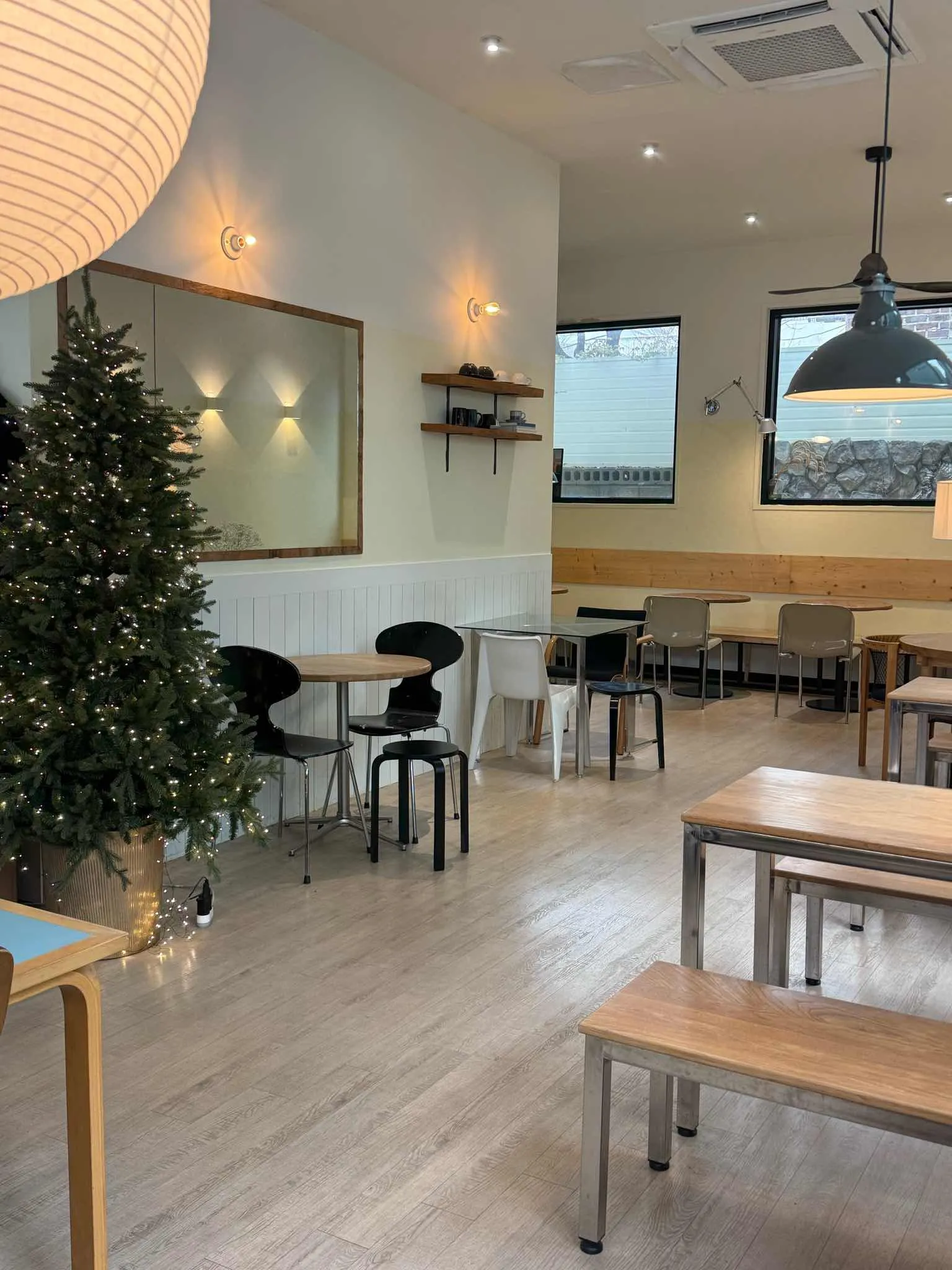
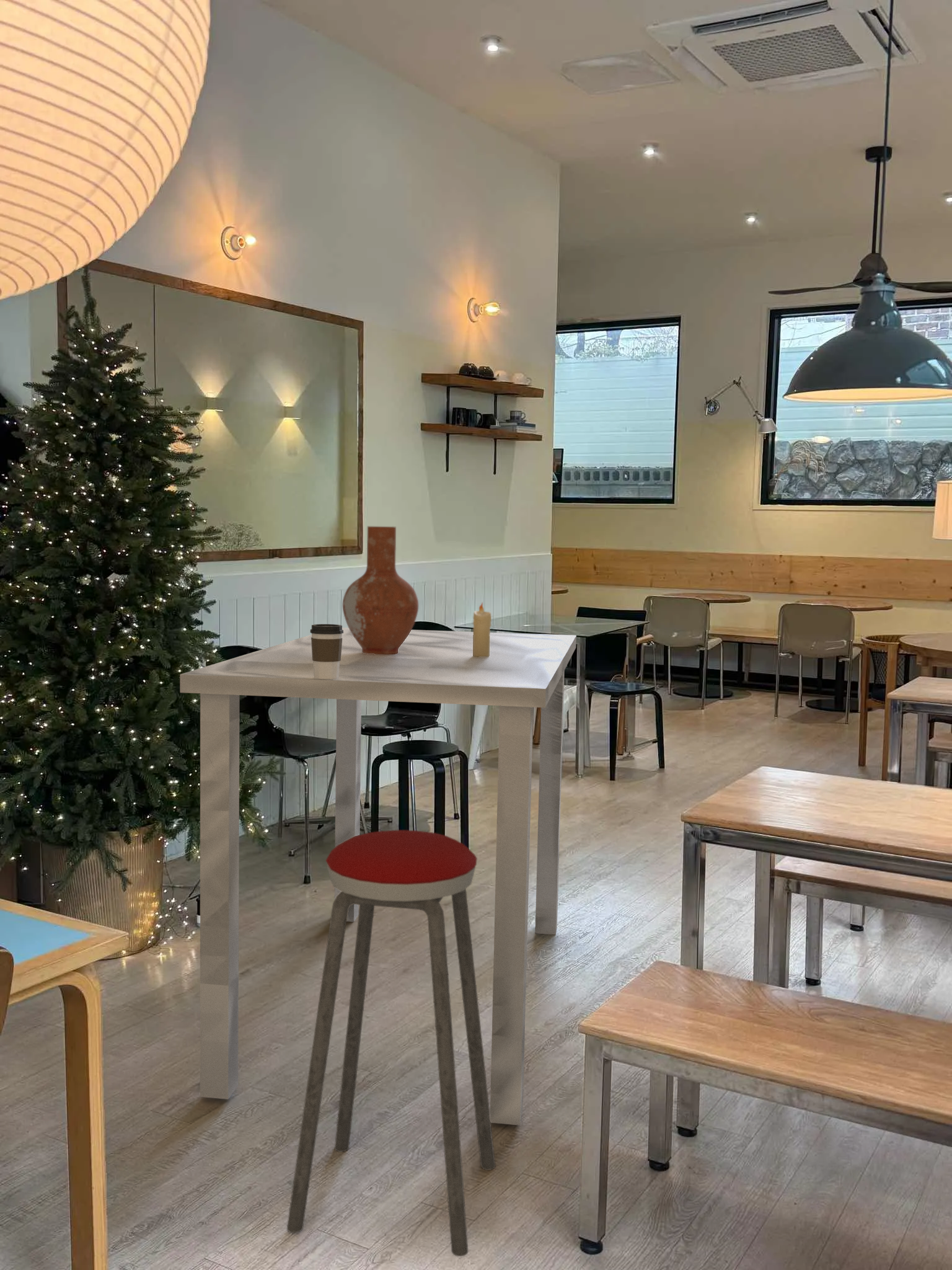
+ dining table [180,627,577,1126]
+ candle [472,602,492,657]
+ music stool [286,830,496,1257]
+ vase [342,526,419,655]
+ coffee cup [309,623,343,679]
